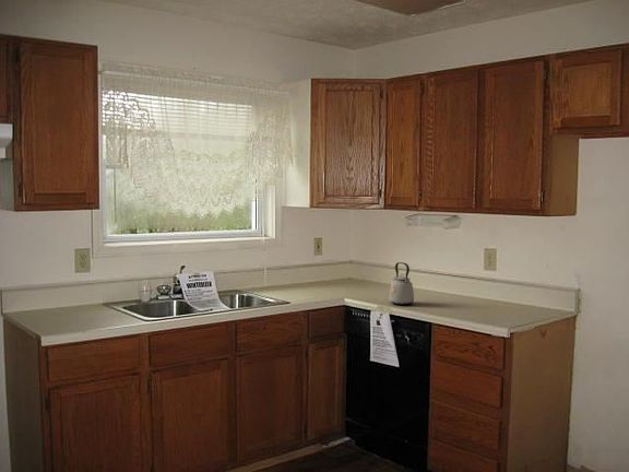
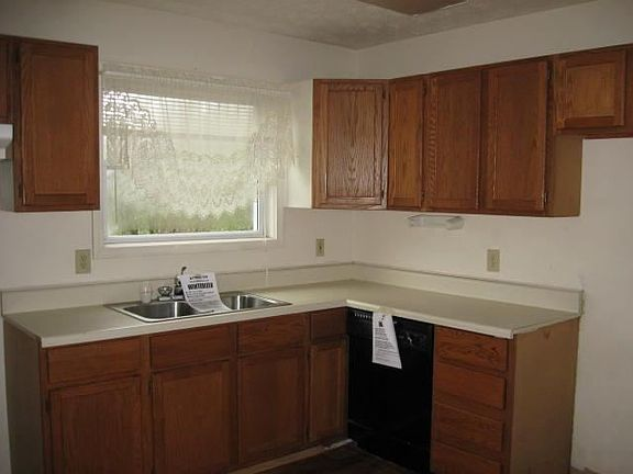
- kettle [388,261,415,306]
